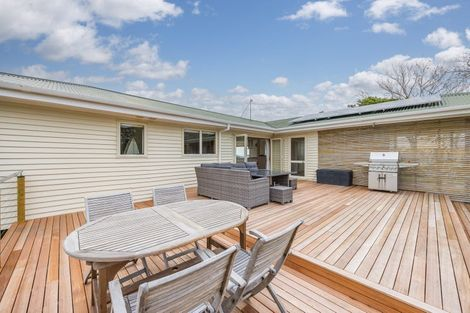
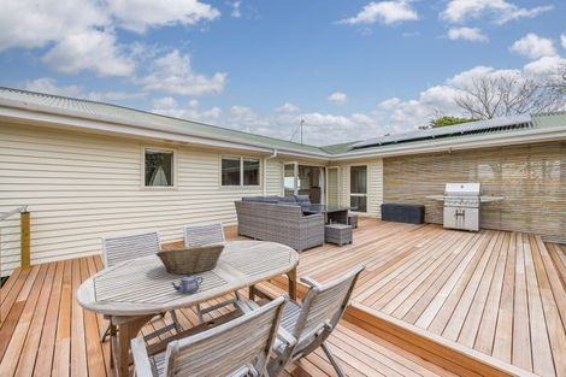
+ fruit basket [154,243,226,275]
+ teapot [170,273,205,295]
